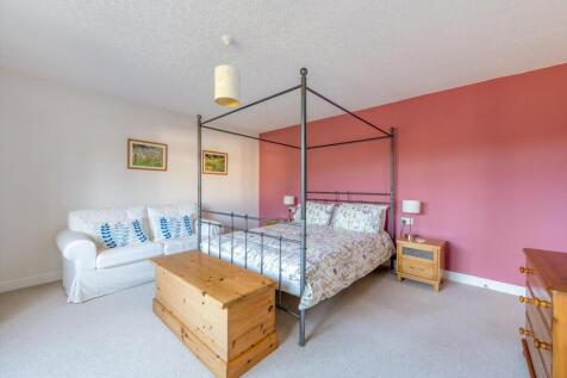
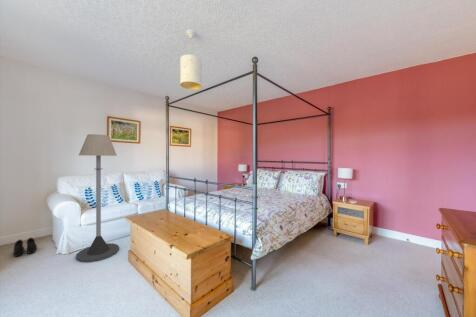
+ boots [13,237,38,258]
+ floor lamp [75,133,120,263]
